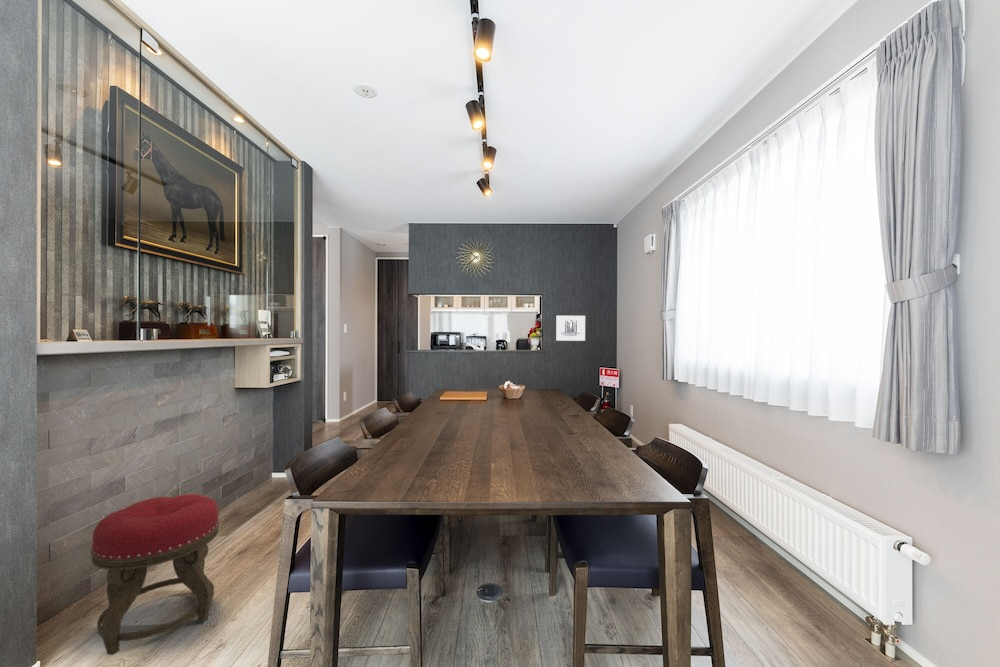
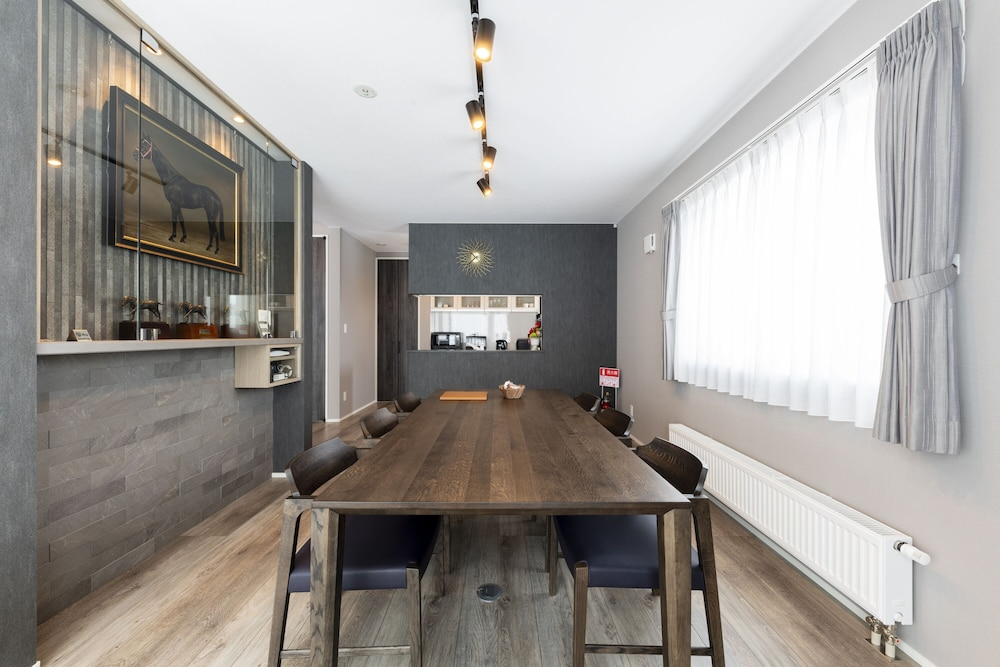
- stool [90,493,220,656]
- wall art [555,315,586,342]
